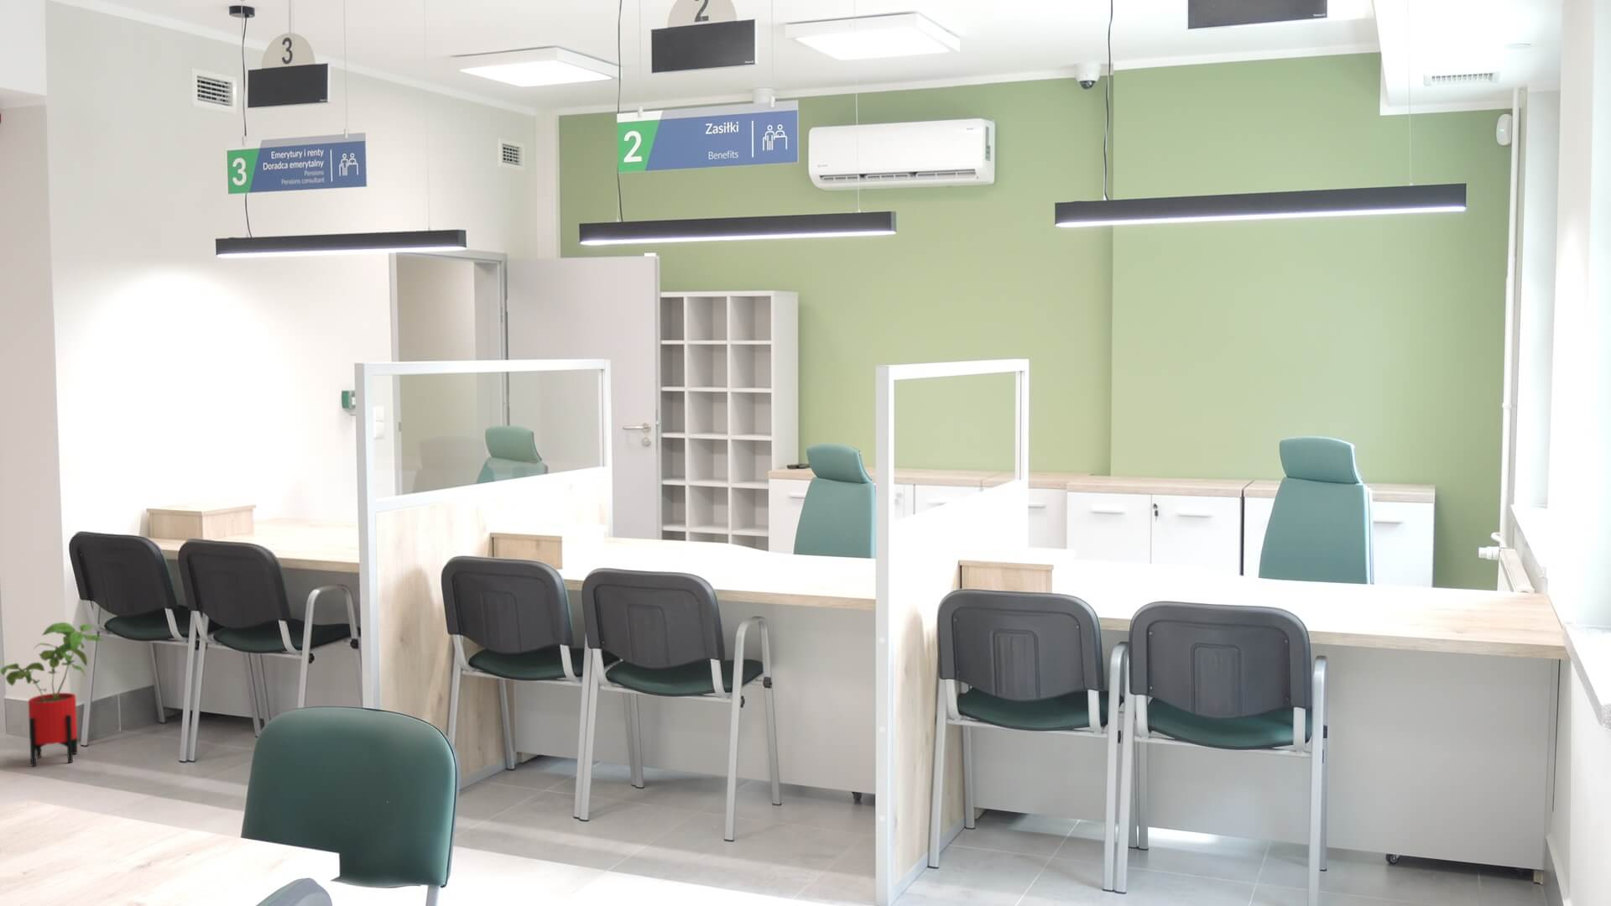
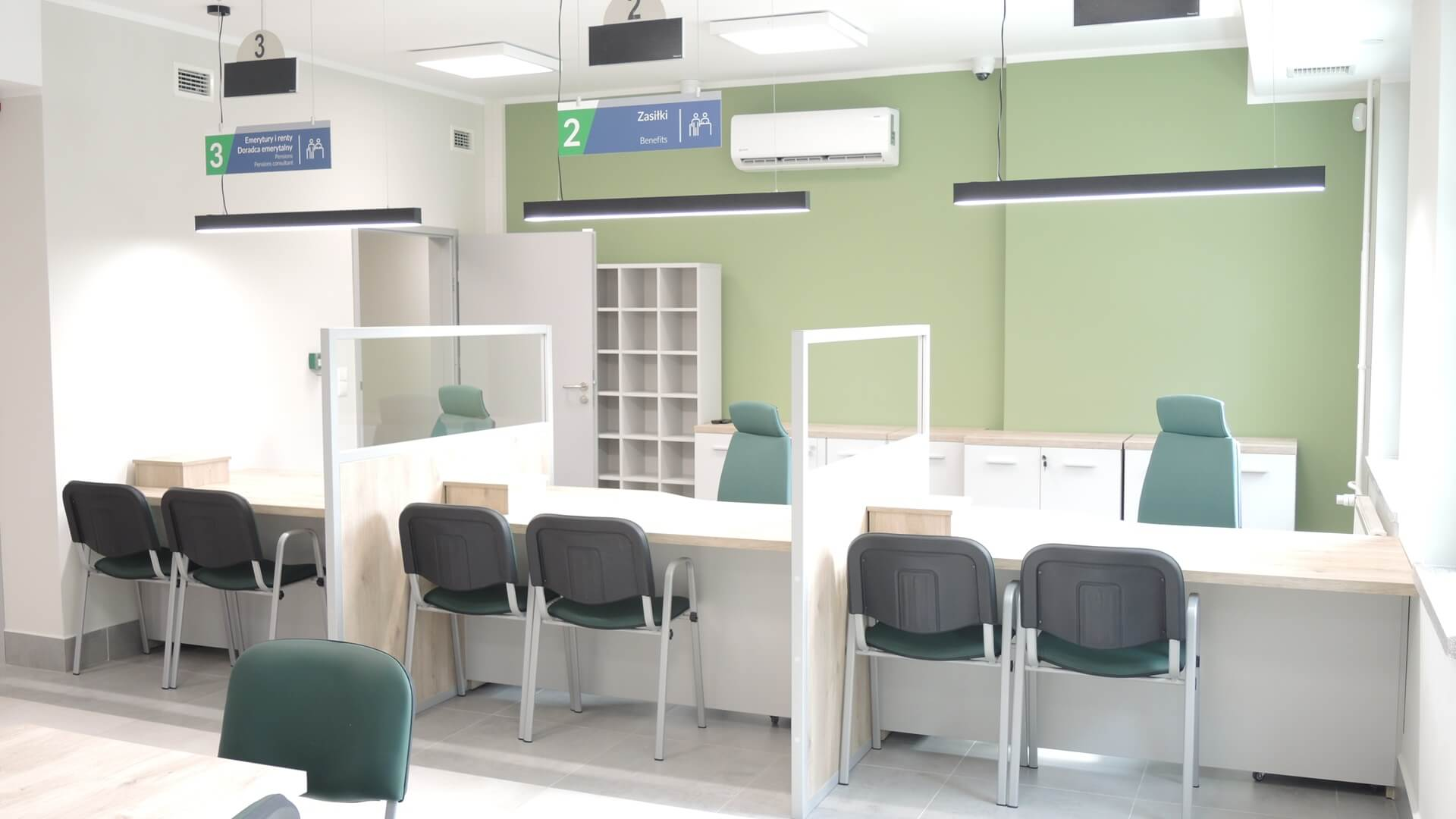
- house plant [0,622,104,768]
